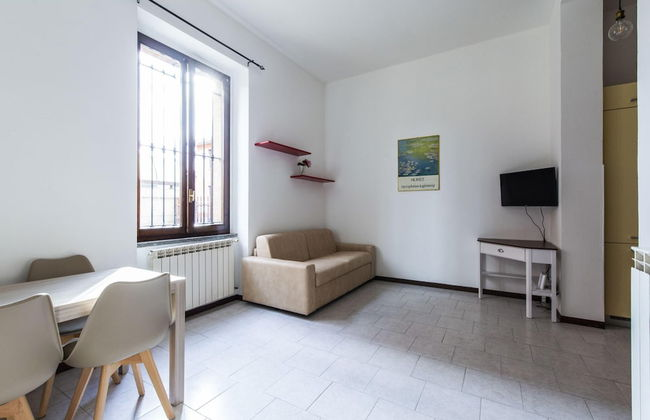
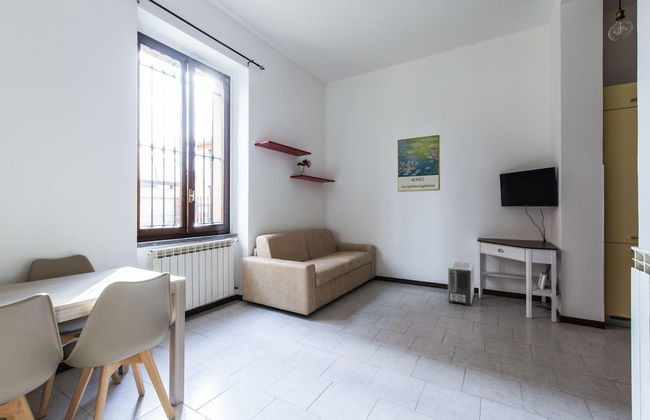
+ air purifier [447,260,475,307]
